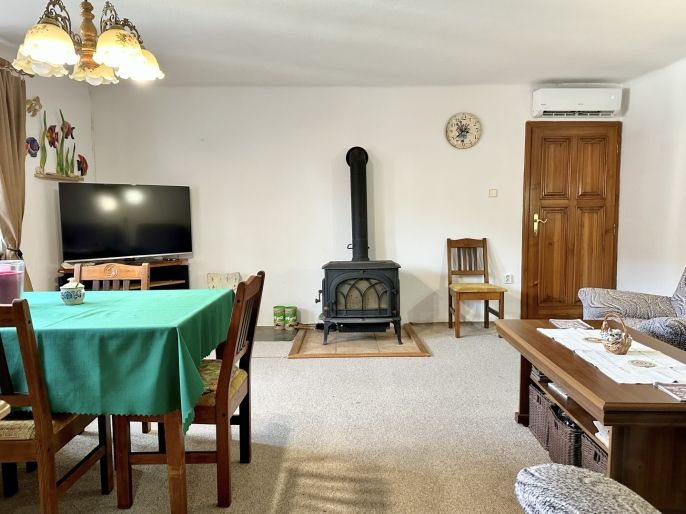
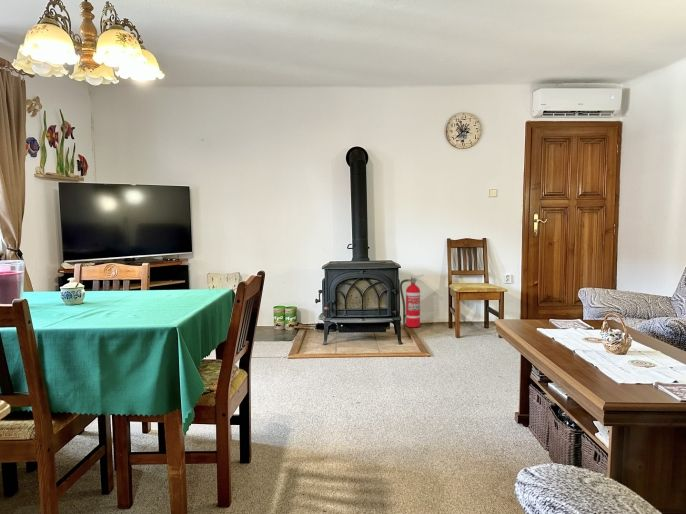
+ fire extinguisher [399,274,425,328]
